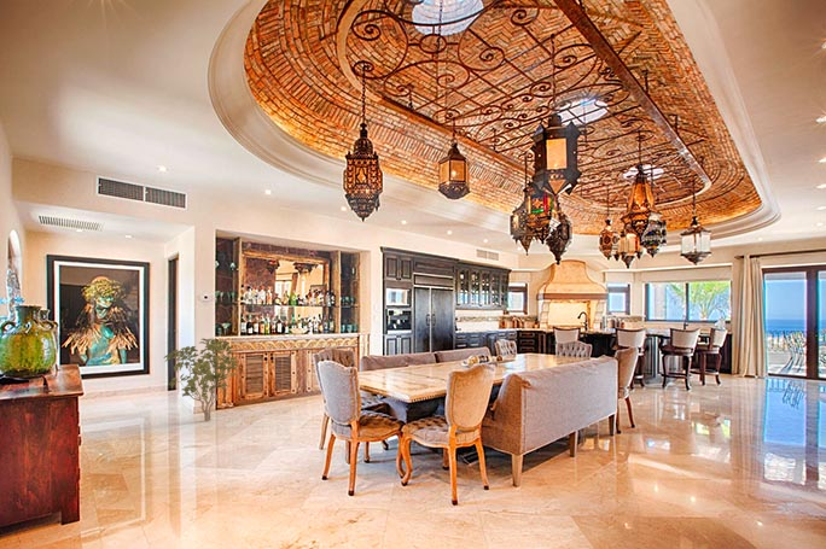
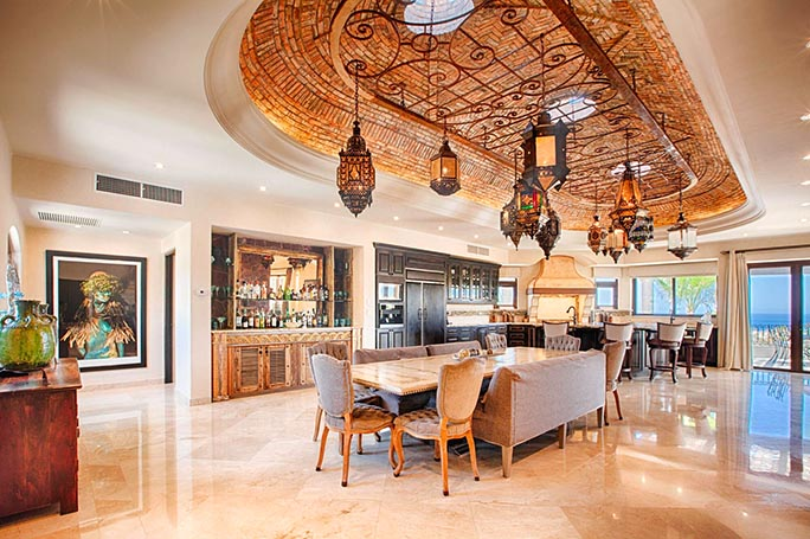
- shrub [163,338,239,422]
